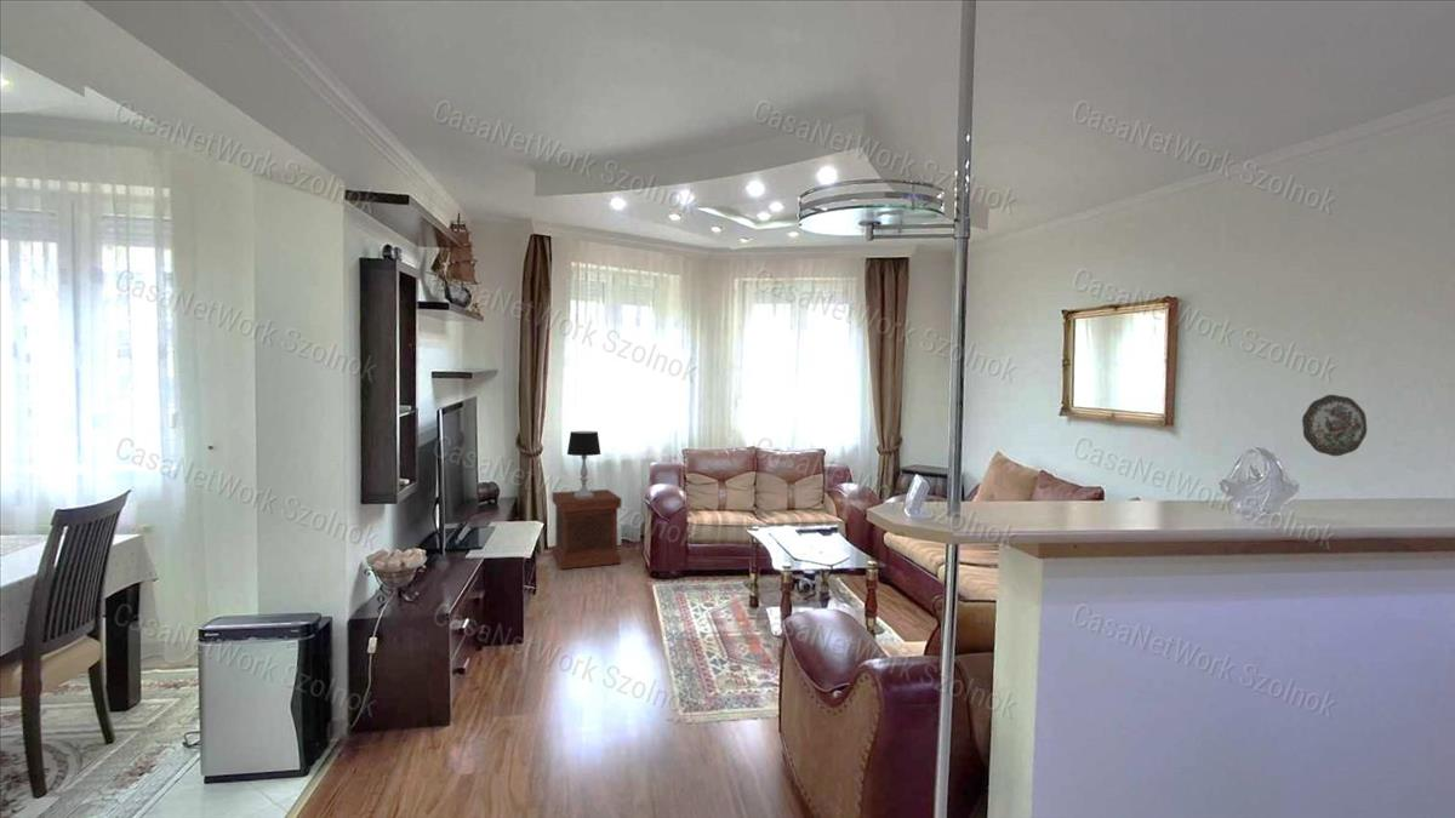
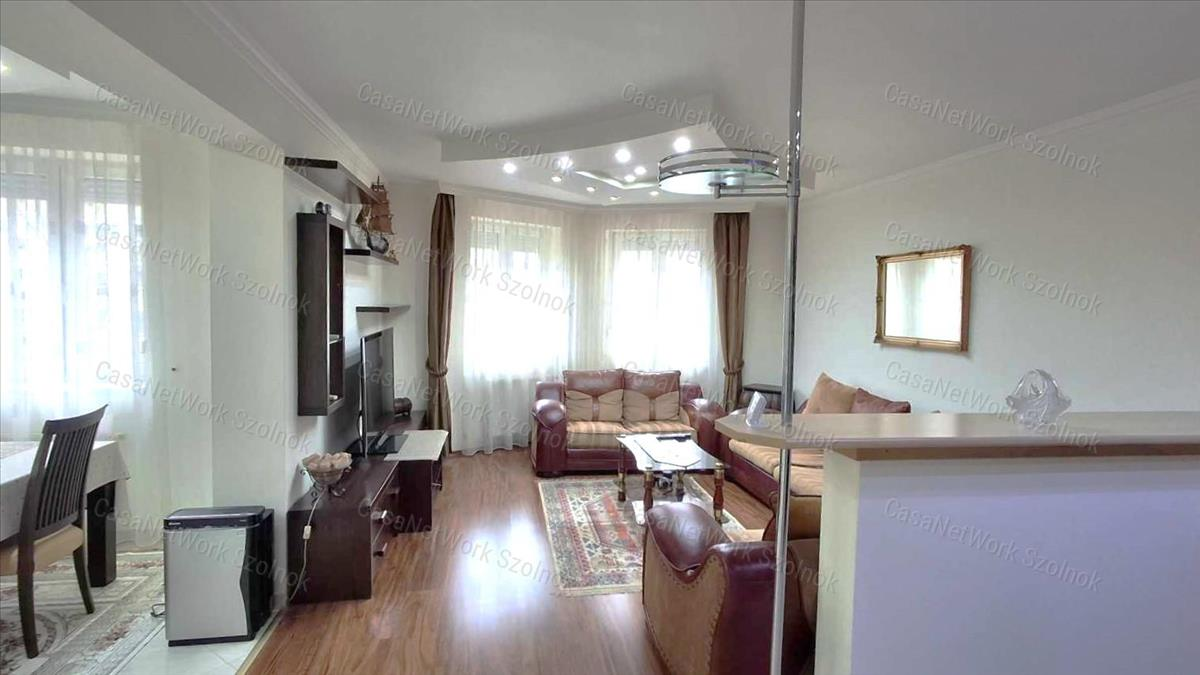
- decorative plate [1301,394,1368,457]
- table lamp [566,430,603,498]
- side table [550,488,623,571]
